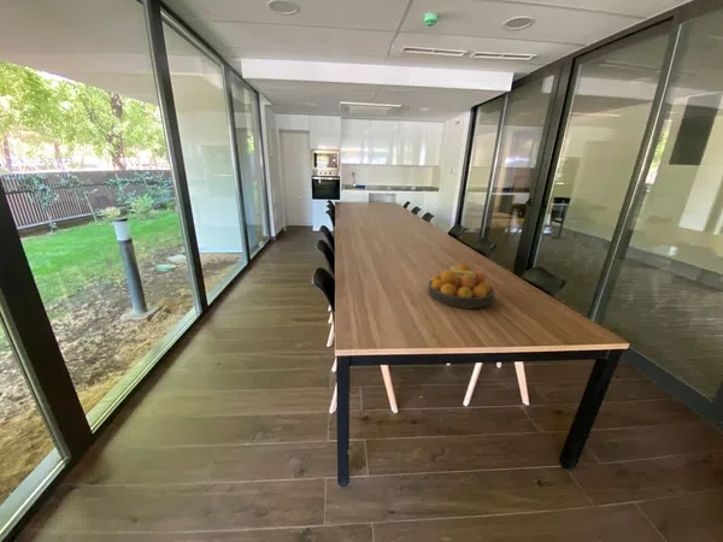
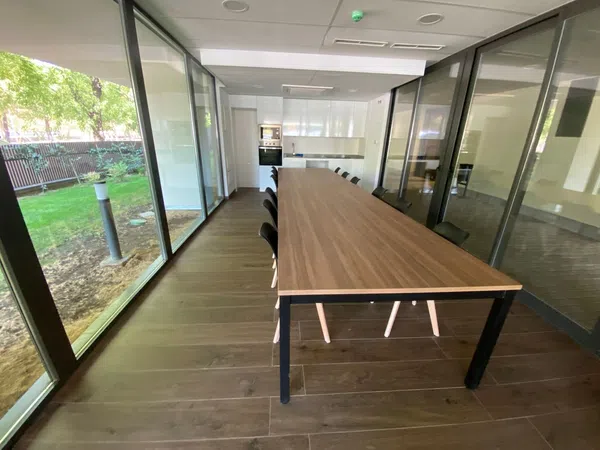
- fruit bowl [428,263,496,310]
